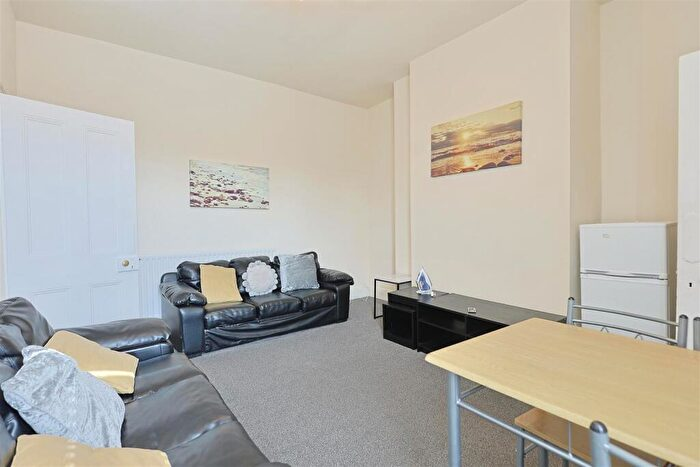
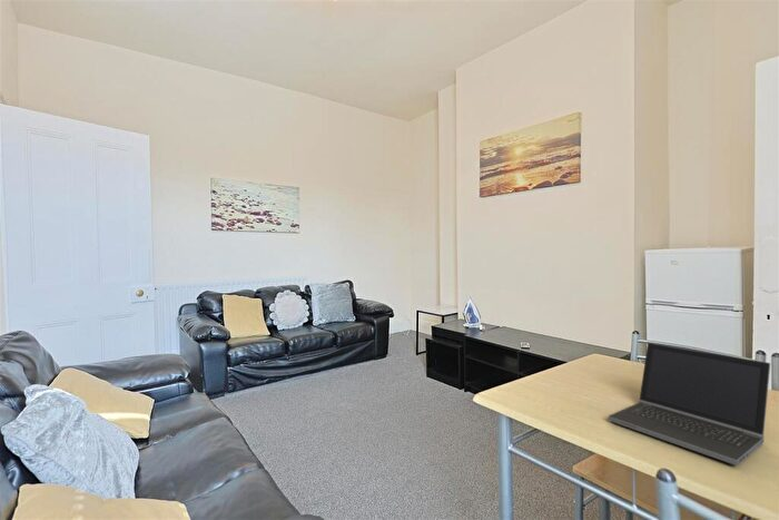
+ laptop computer [607,342,771,467]
